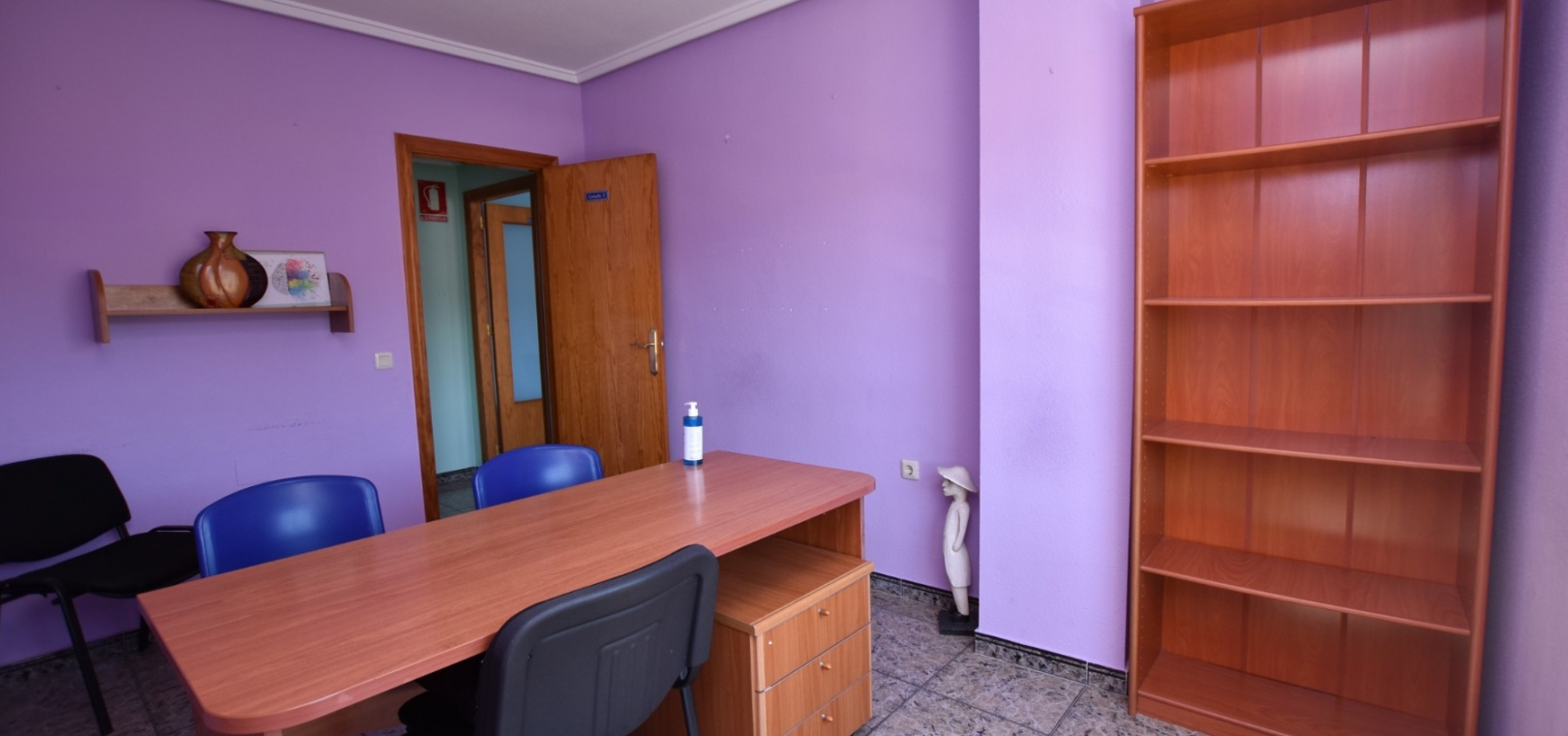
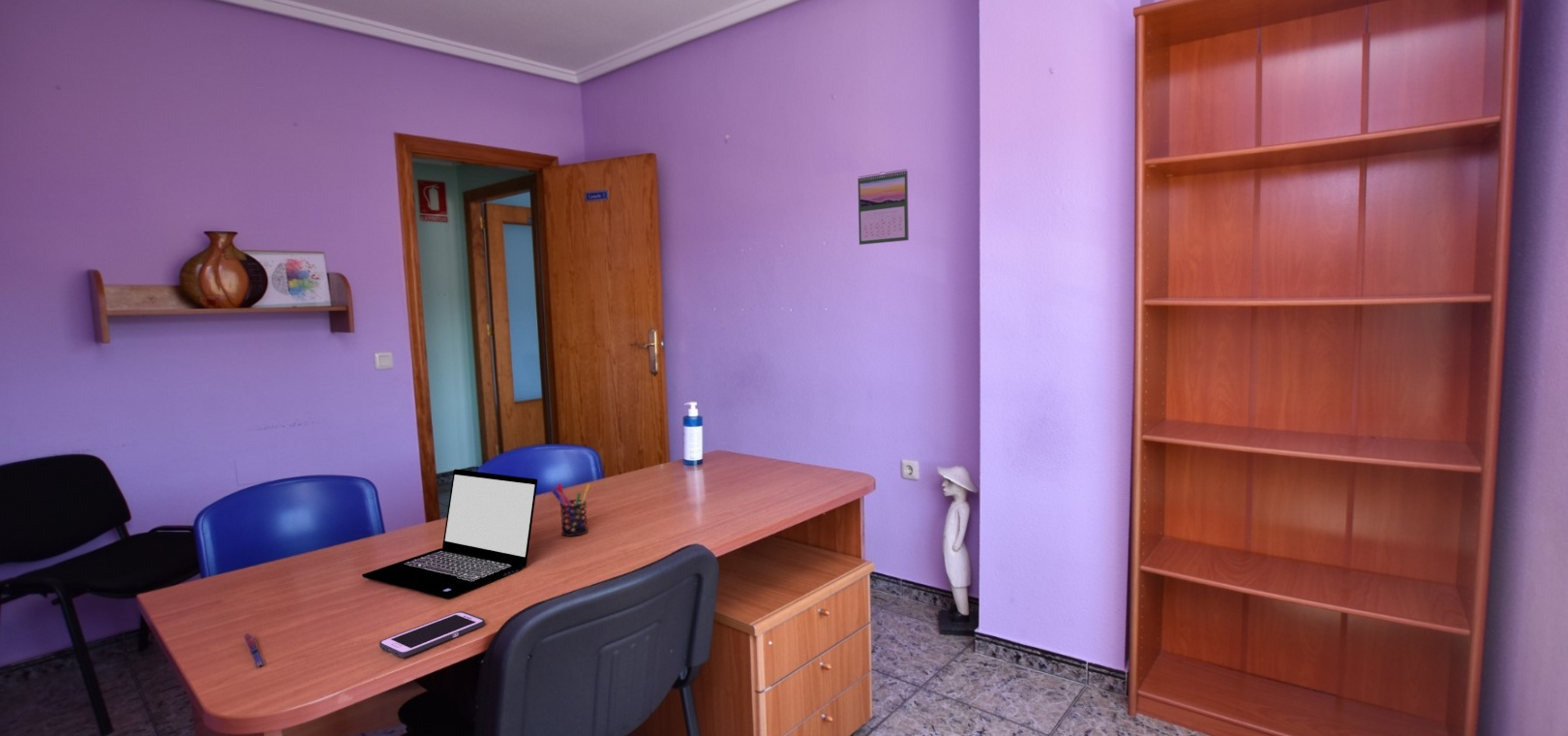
+ cell phone [378,610,486,659]
+ laptop computer [361,469,538,599]
+ pen [242,632,266,669]
+ calendar [857,169,910,246]
+ pen holder [551,482,591,537]
